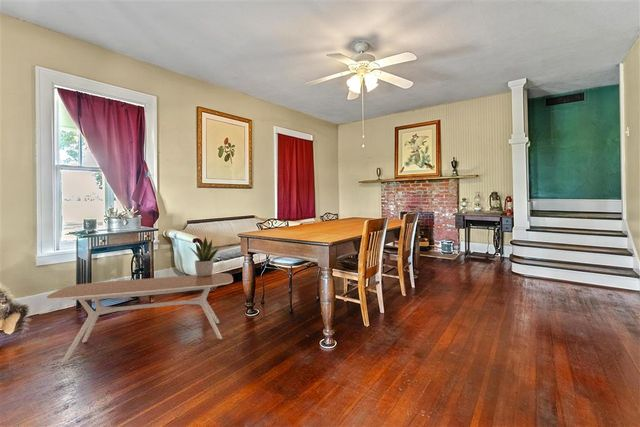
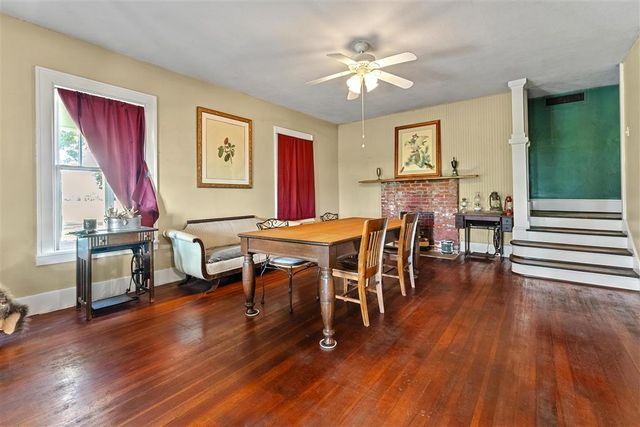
- potted plant [188,235,220,277]
- coffee table [46,272,234,363]
